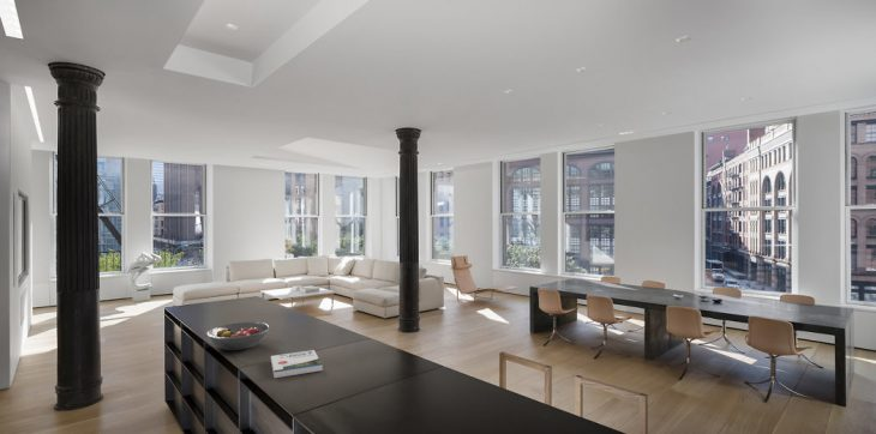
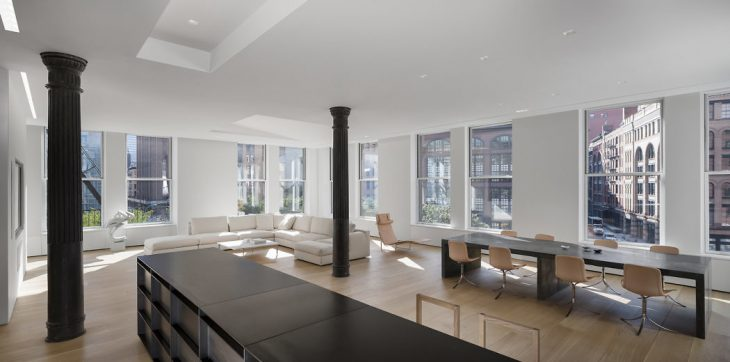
- fruit bowl [205,321,271,351]
- book [270,349,324,379]
